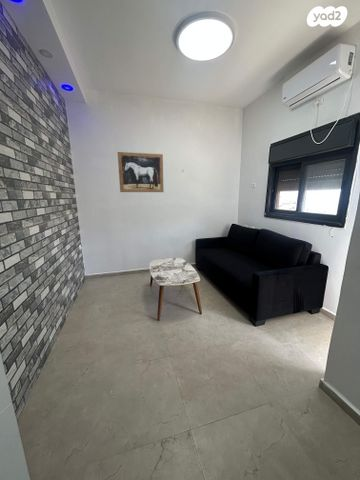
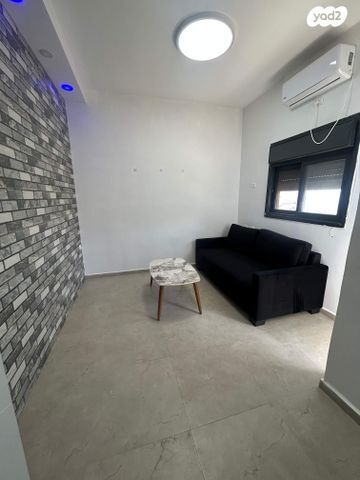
- wall art [117,151,165,193]
